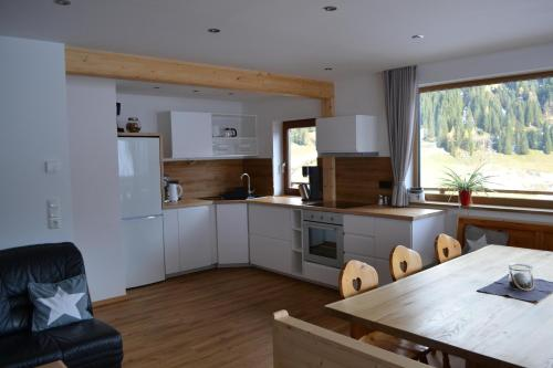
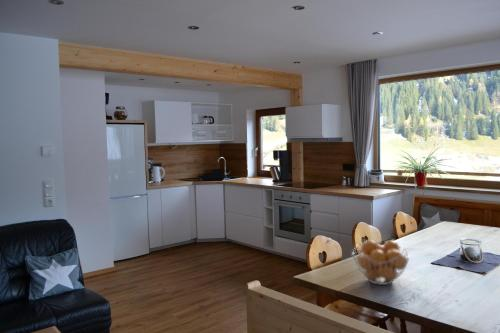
+ fruit basket [351,239,410,286]
